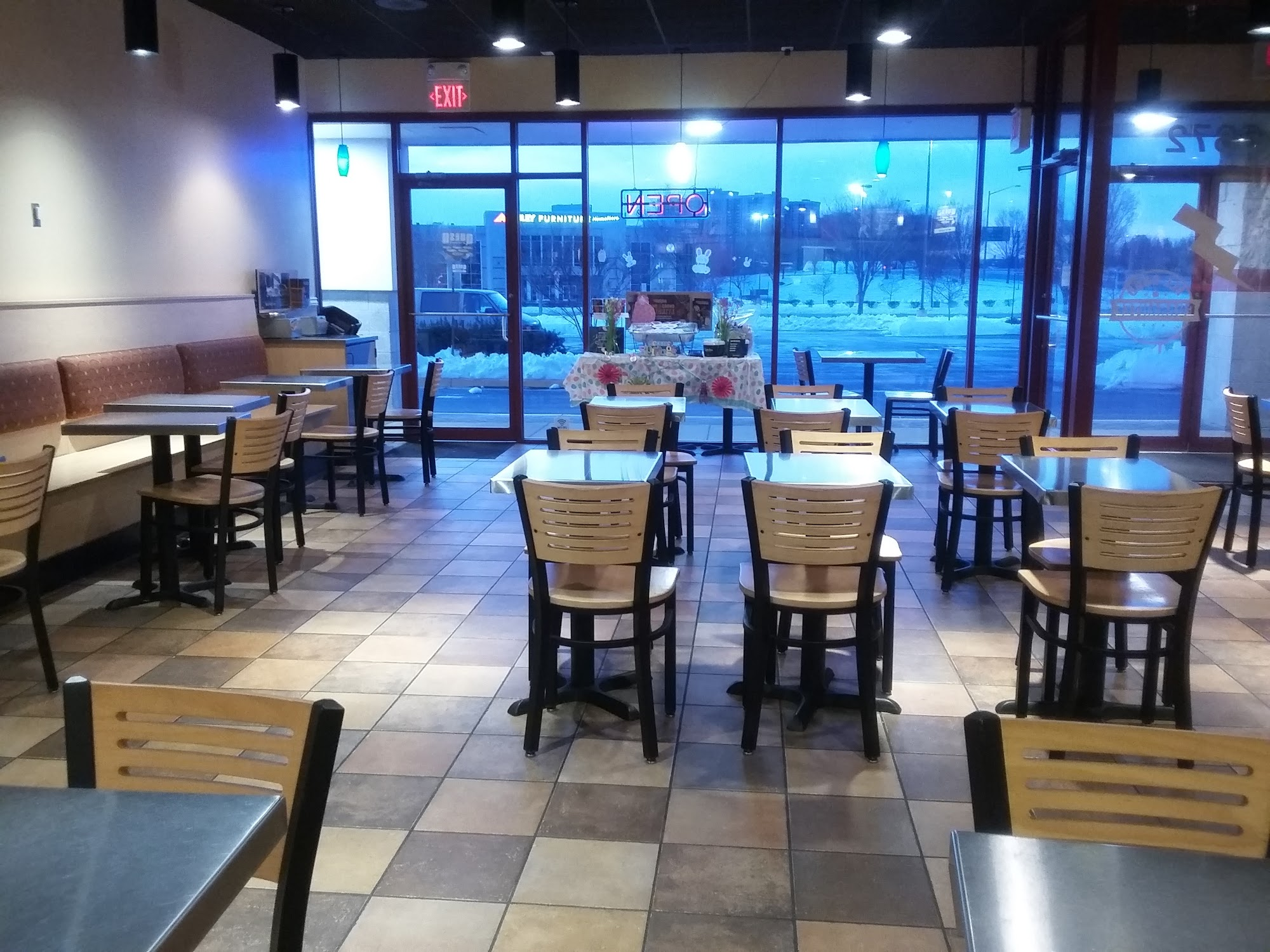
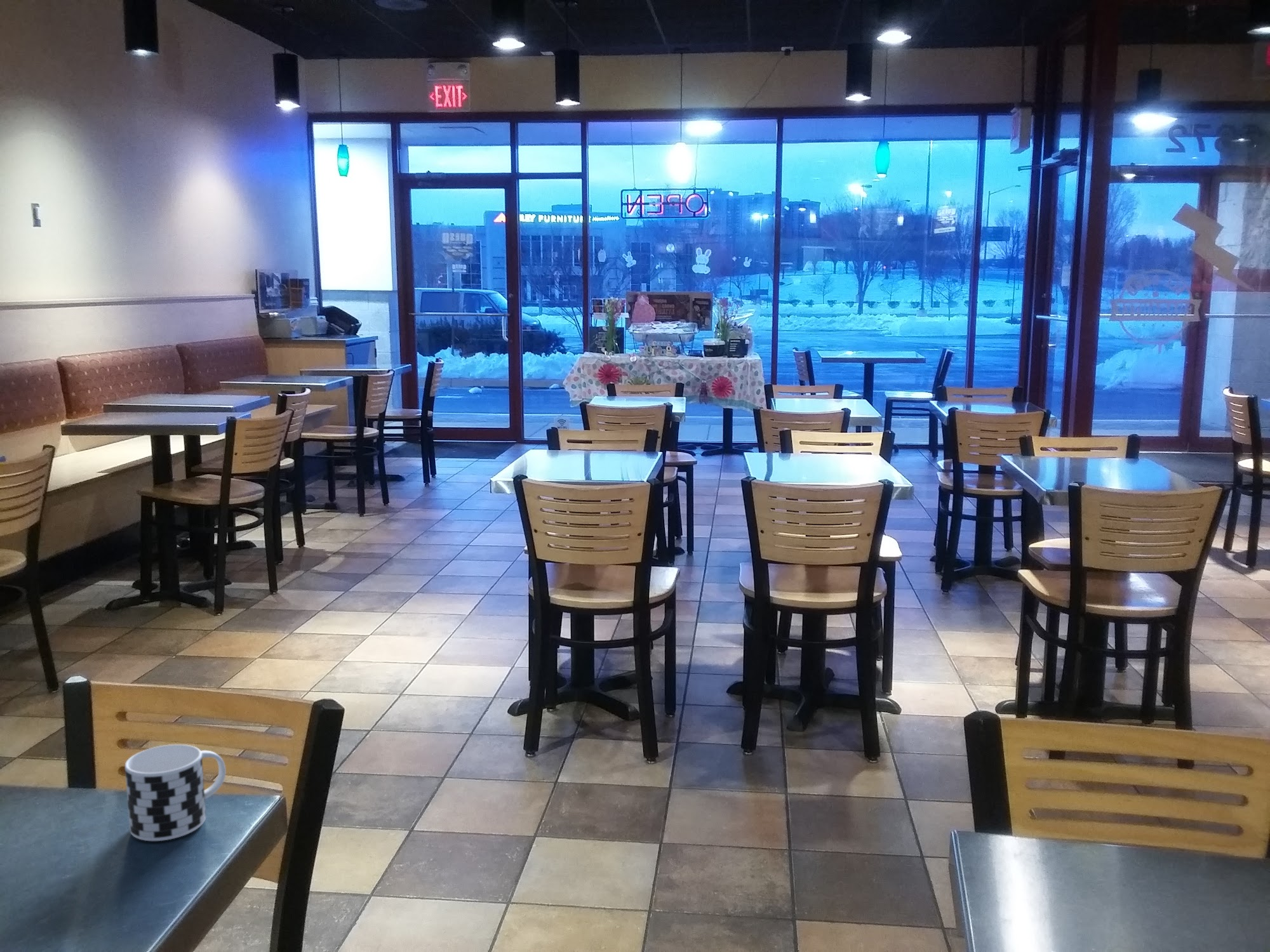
+ cup [124,744,226,842]
